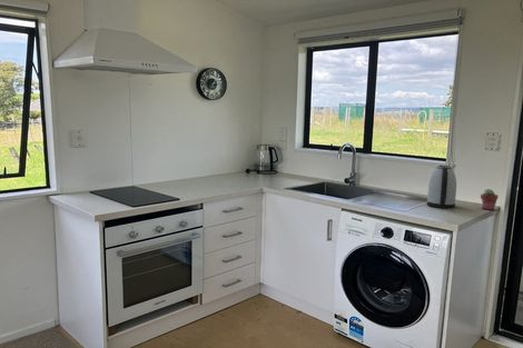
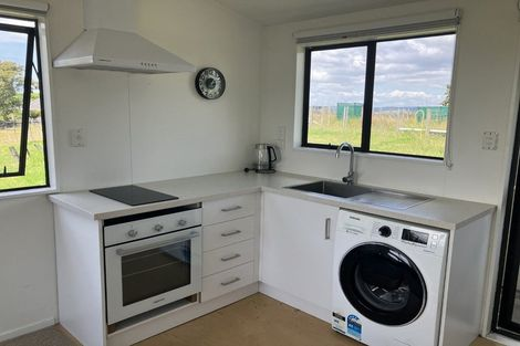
- kettle [426,165,457,209]
- potted succulent [480,188,500,211]
